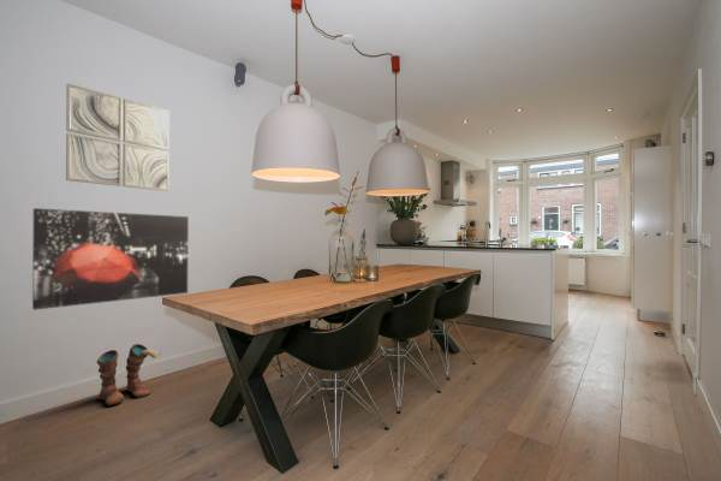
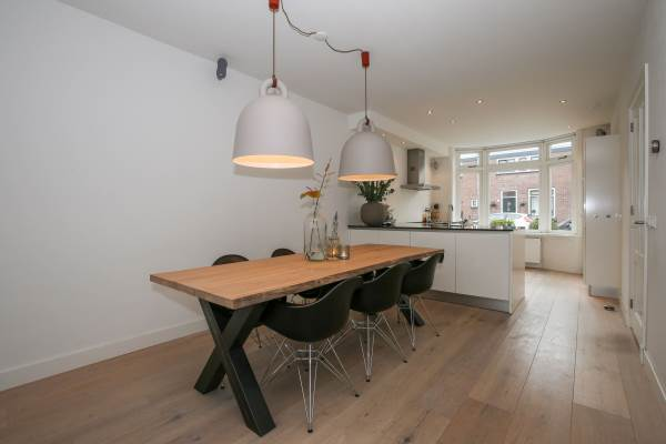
- wall art [65,83,171,192]
- boots [96,343,161,406]
- wall art [31,207,190,311]
